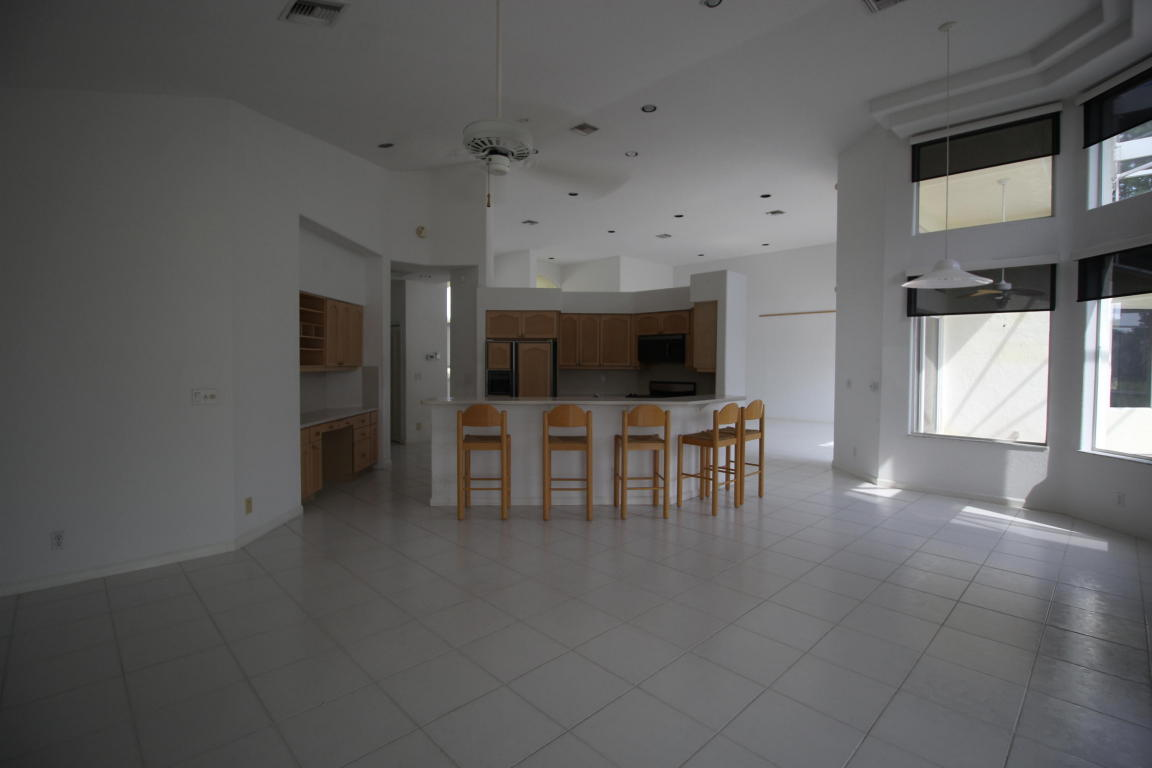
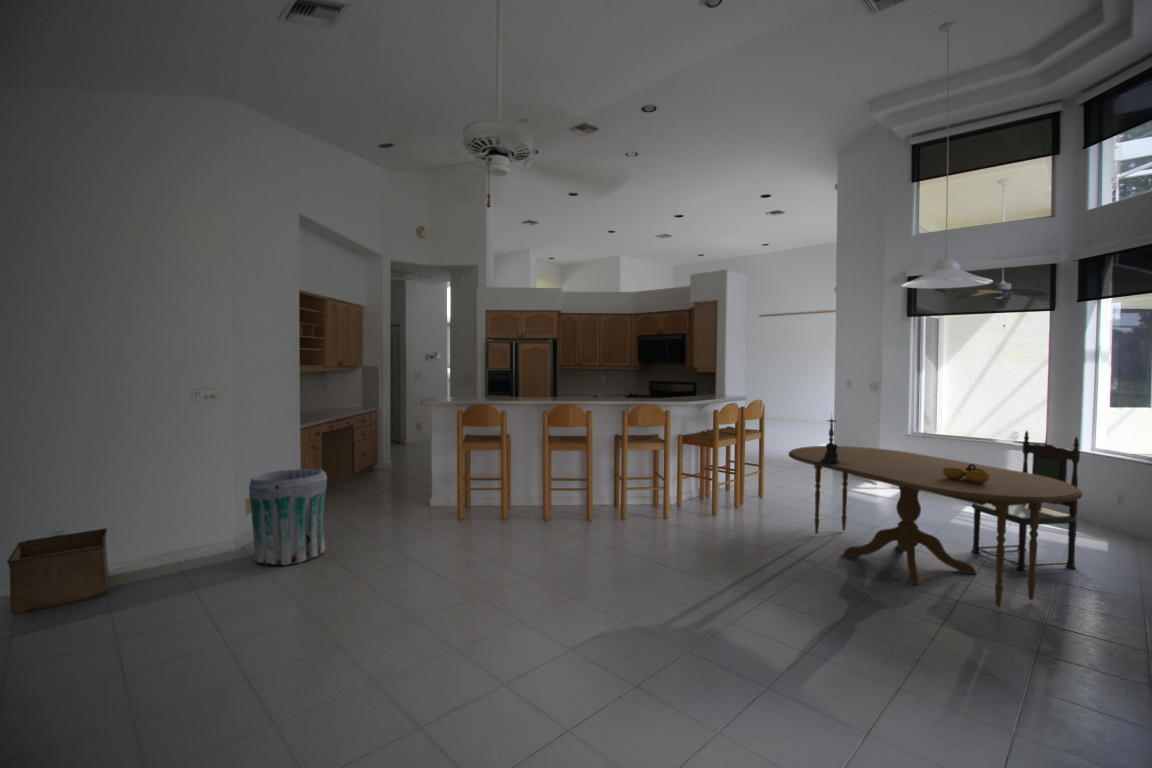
+ candle holder [813,414,849,466]
+ storage bin [6,527,110,615]
+ dining chair [970,429,1081,572]
+ decorative bowl [943,463,989,484]
+ trash can [248,468,328,566]
+ dining table [787,445,1083,609]
